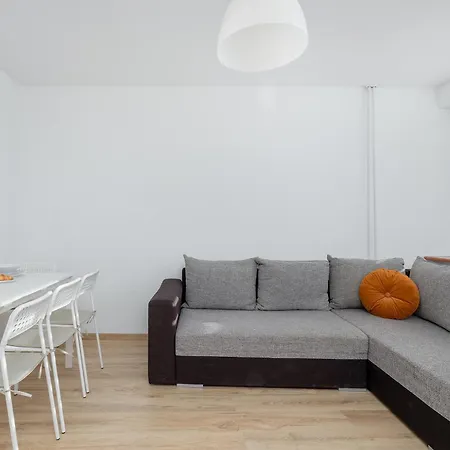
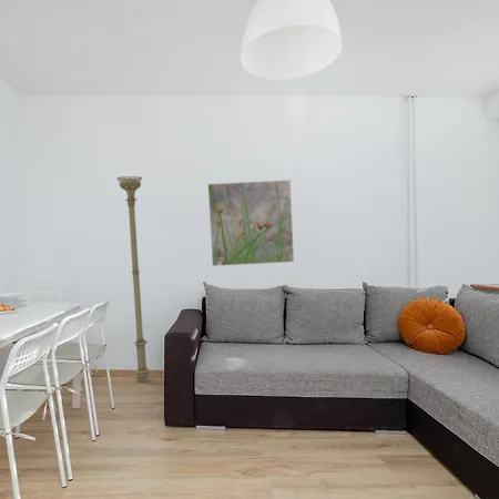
+ floor lamp [116,175,151,381]
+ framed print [207,179,295,267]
